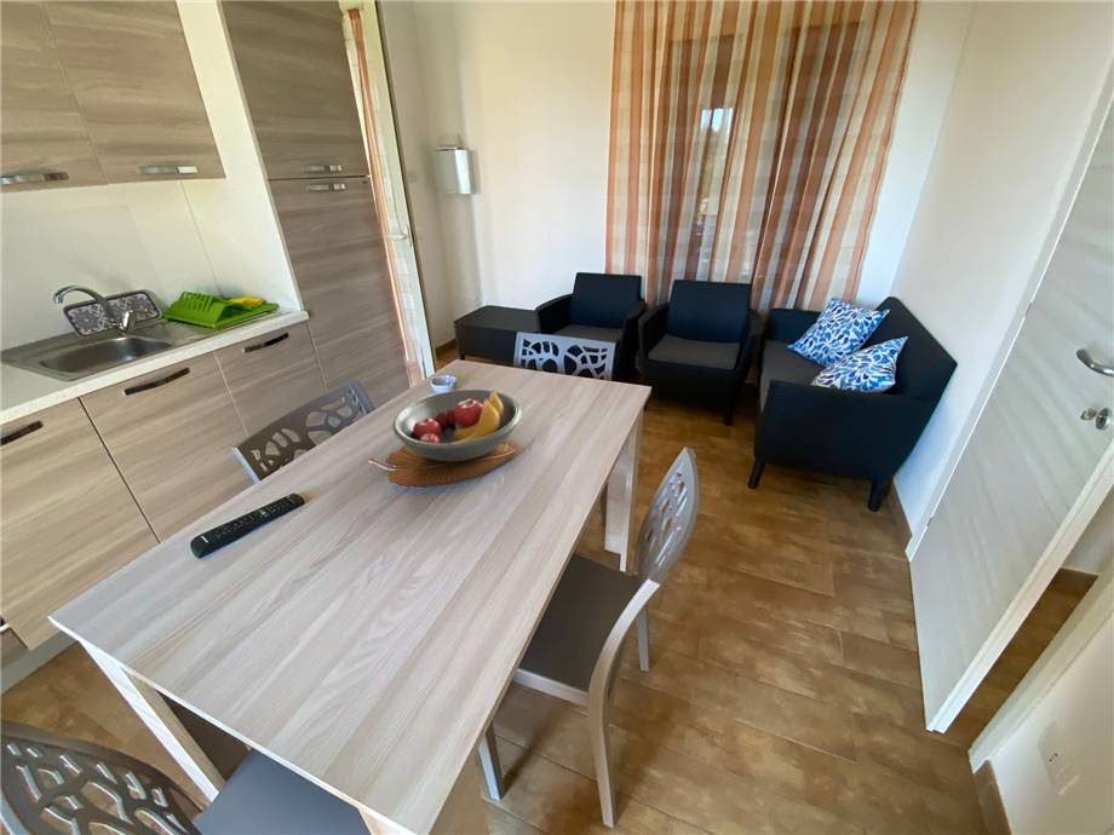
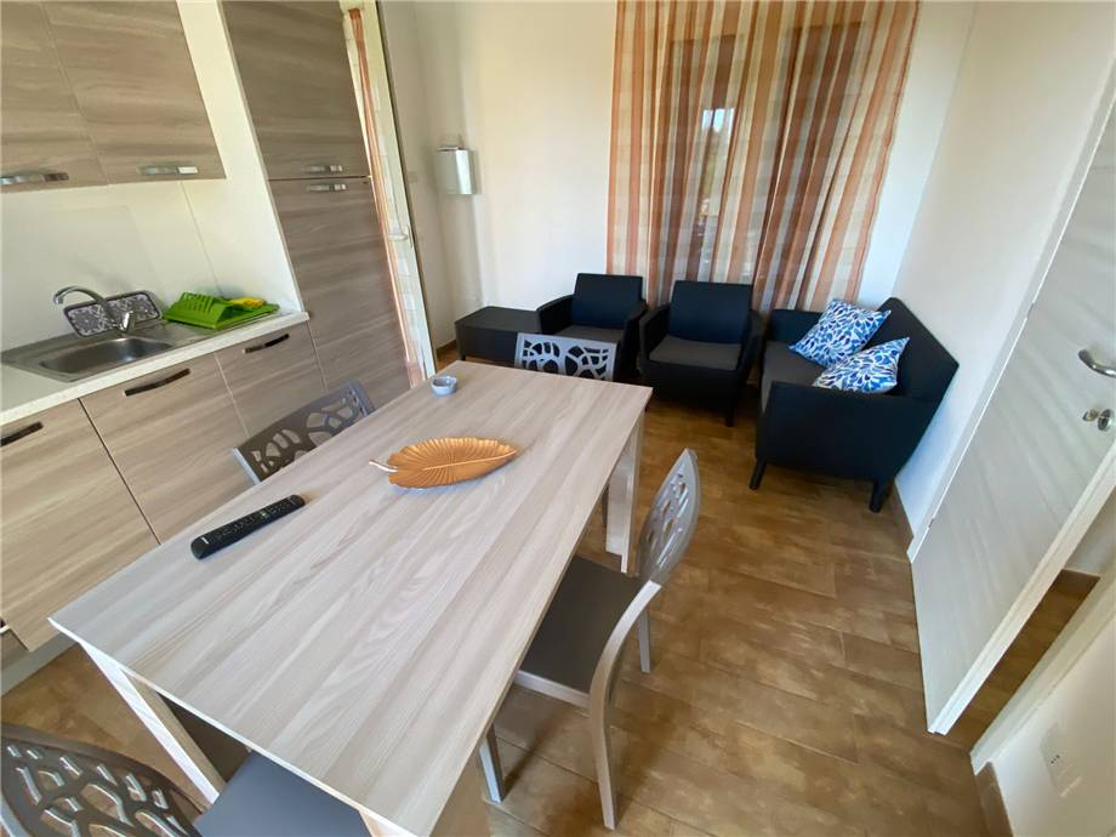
- fruit bowl [391,388,522,462]
